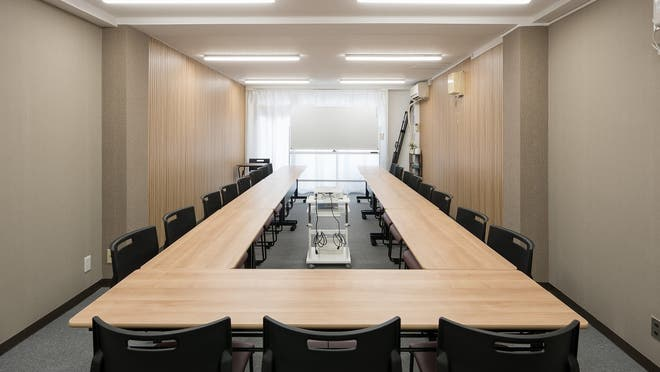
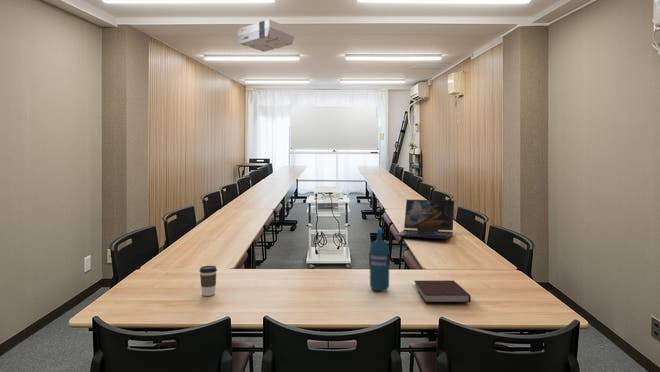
+ notebook [414,279,472,303]
+ water bottle [368,228,391,292]
+ laptop [394,199,455,240]
+ projector [236,18,295,53]
+ coffee cup [199,265,218,297]
